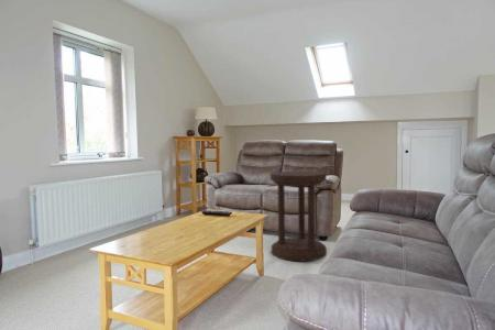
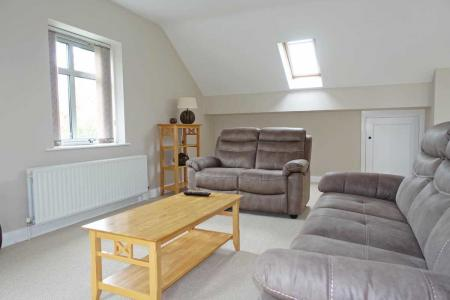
- side table [270,170,328,263]
